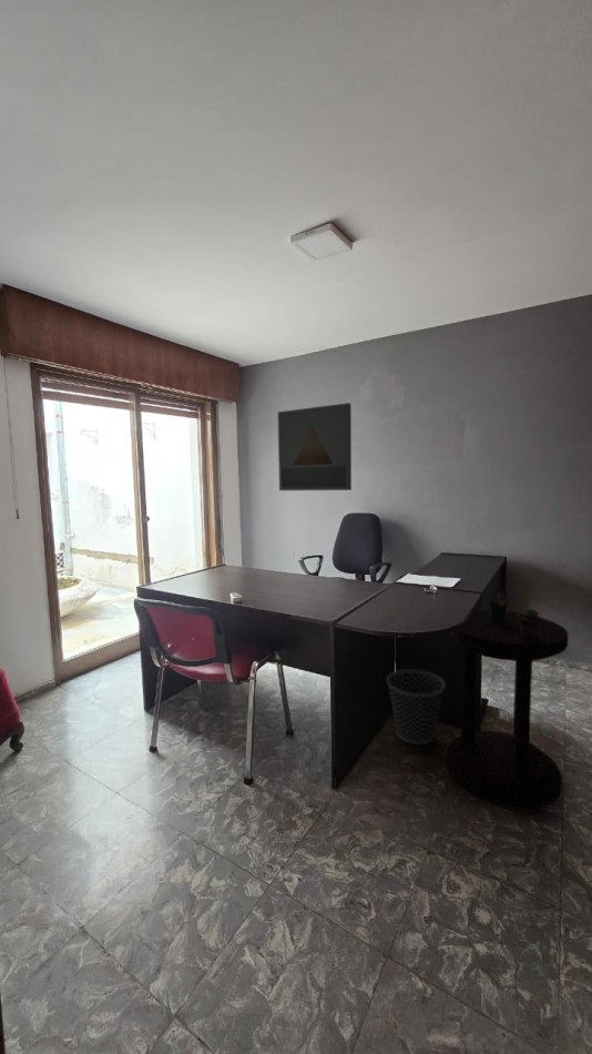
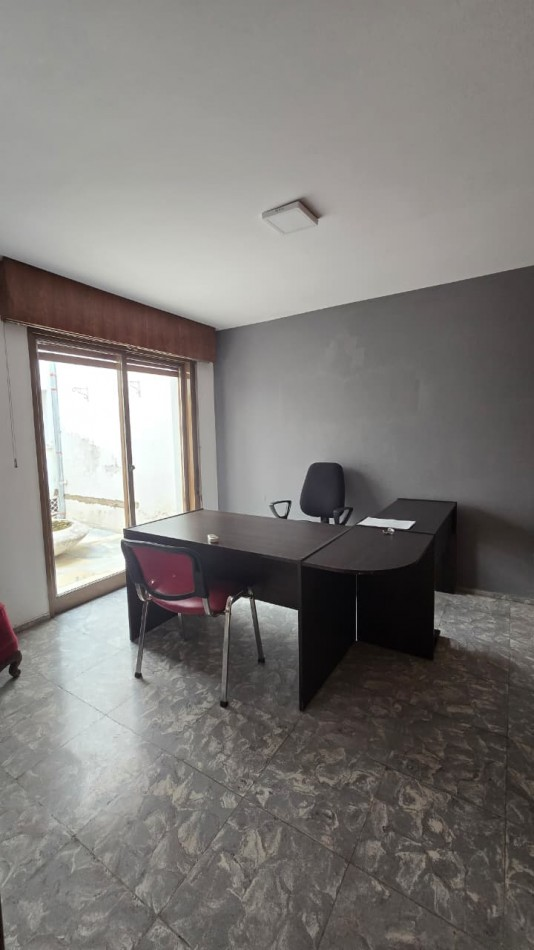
- wall art [277,402,353,491]
- side table [446,609,570,810]
- pen holder [488,591,509,624]
- wastebasket [386,668,447,746]
- potted succulent [518,608,542,639]
